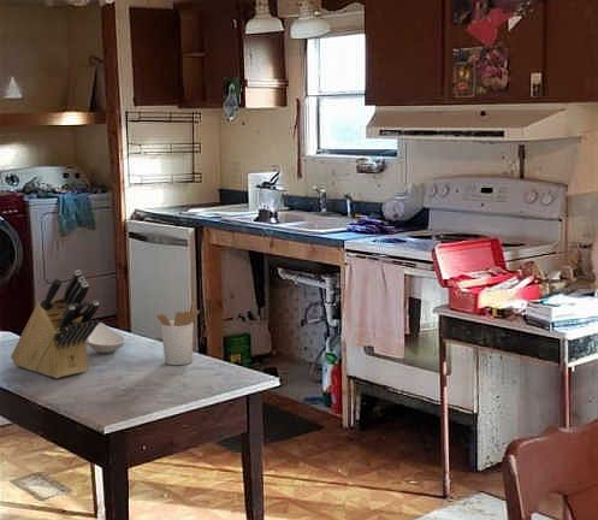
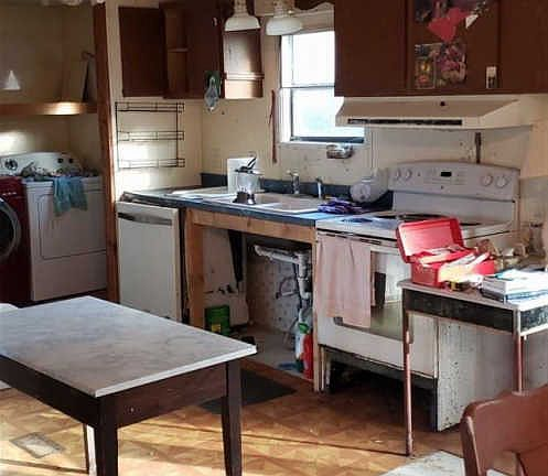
- spoon rest [87,321,126,354]
- utensil holder [155,301,201,366]
- knife block [10,268,101,379]
